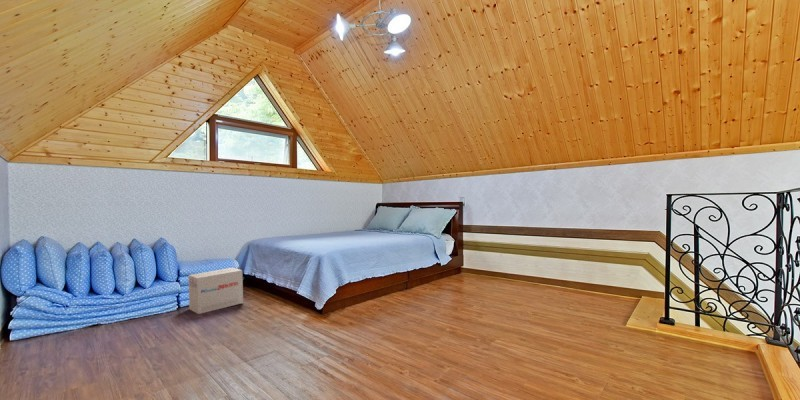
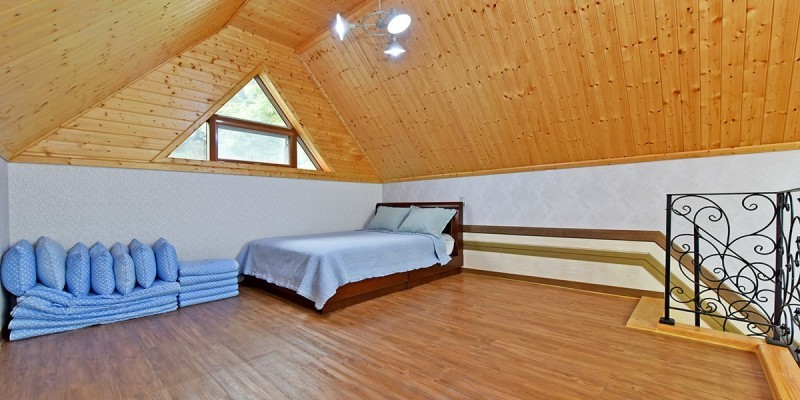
- cardboard box [187,267,244,315]
